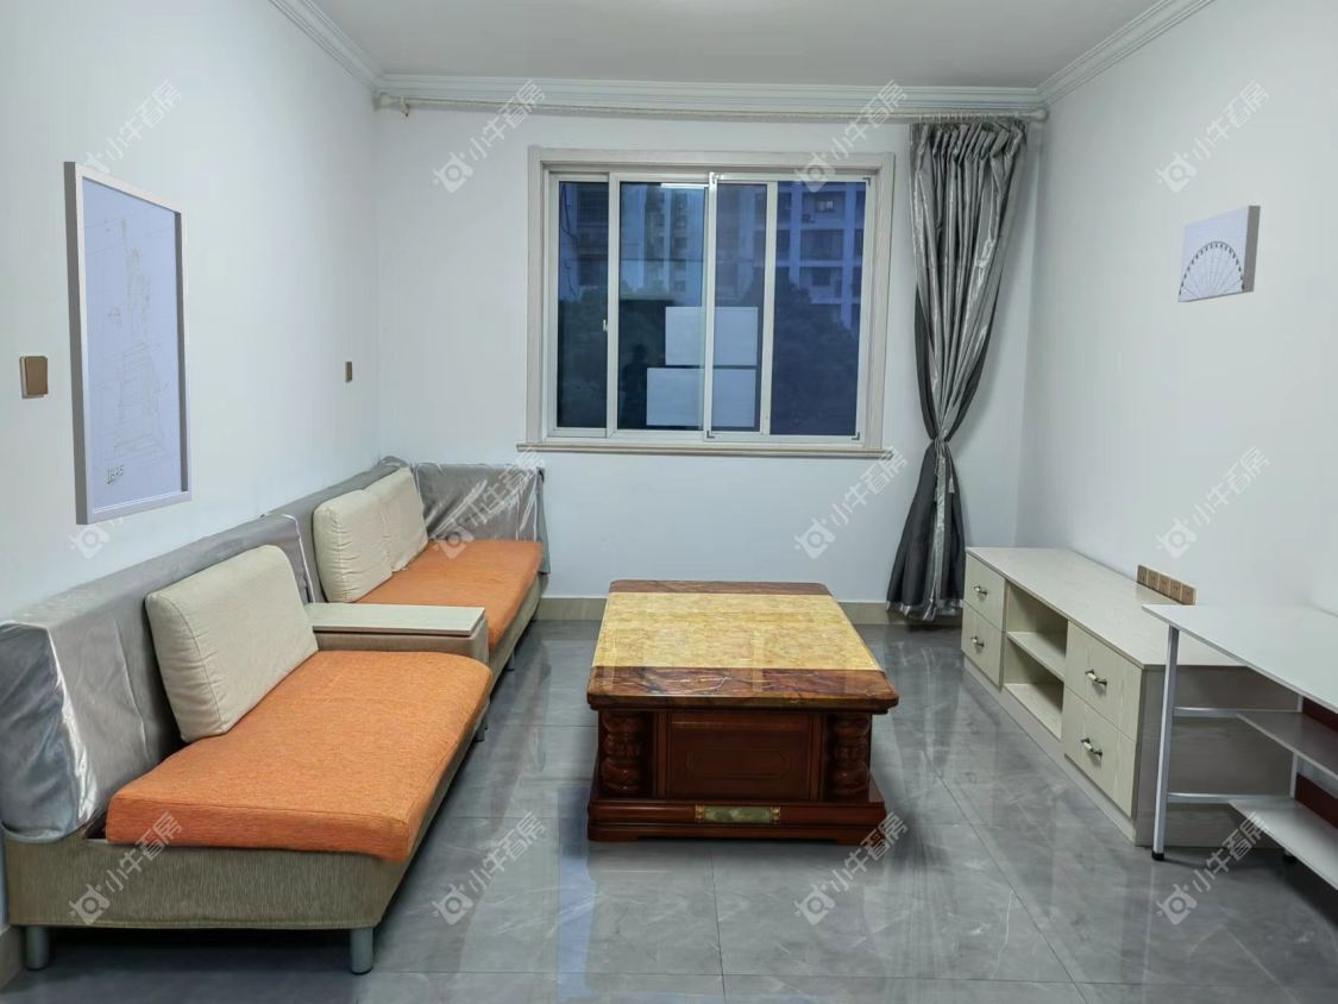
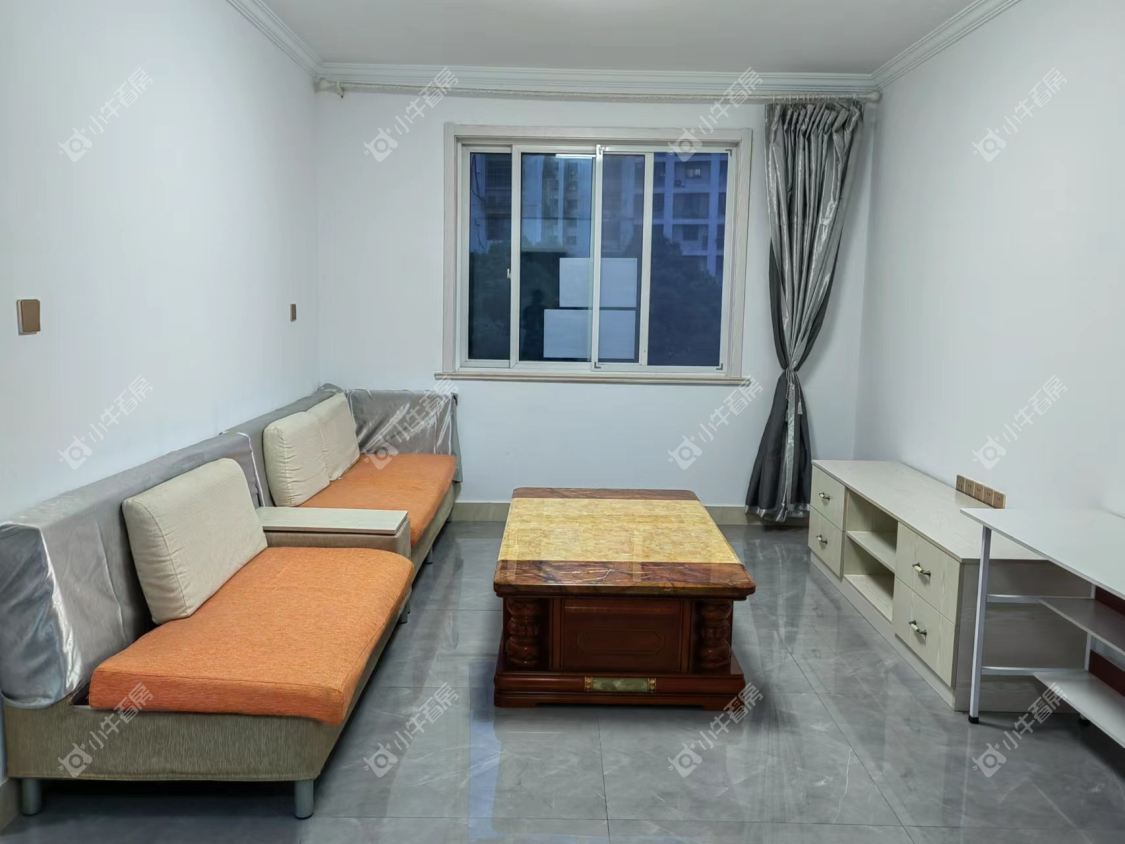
- wall art [62,161,193,526]
- wall art [1177,205,1262,303]
